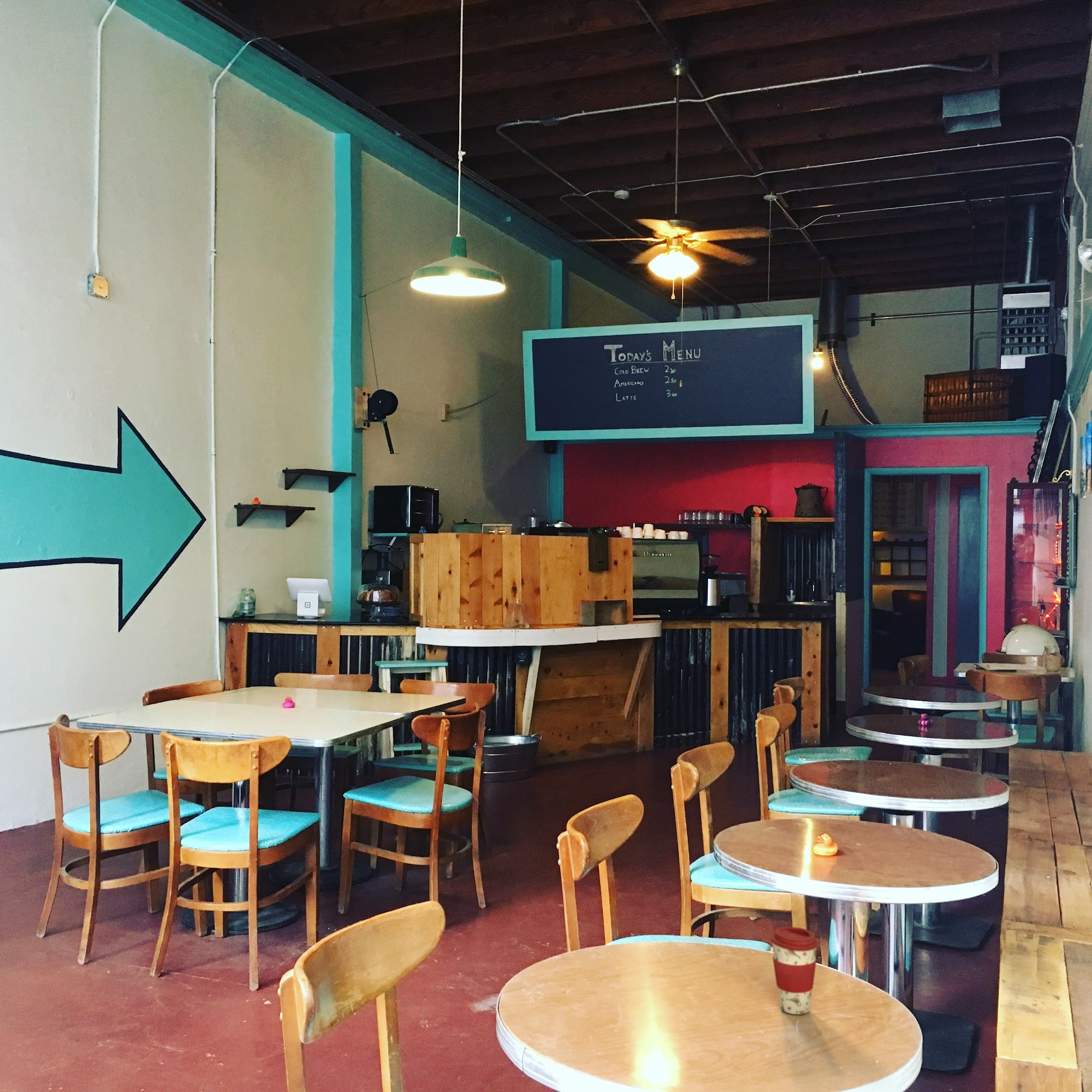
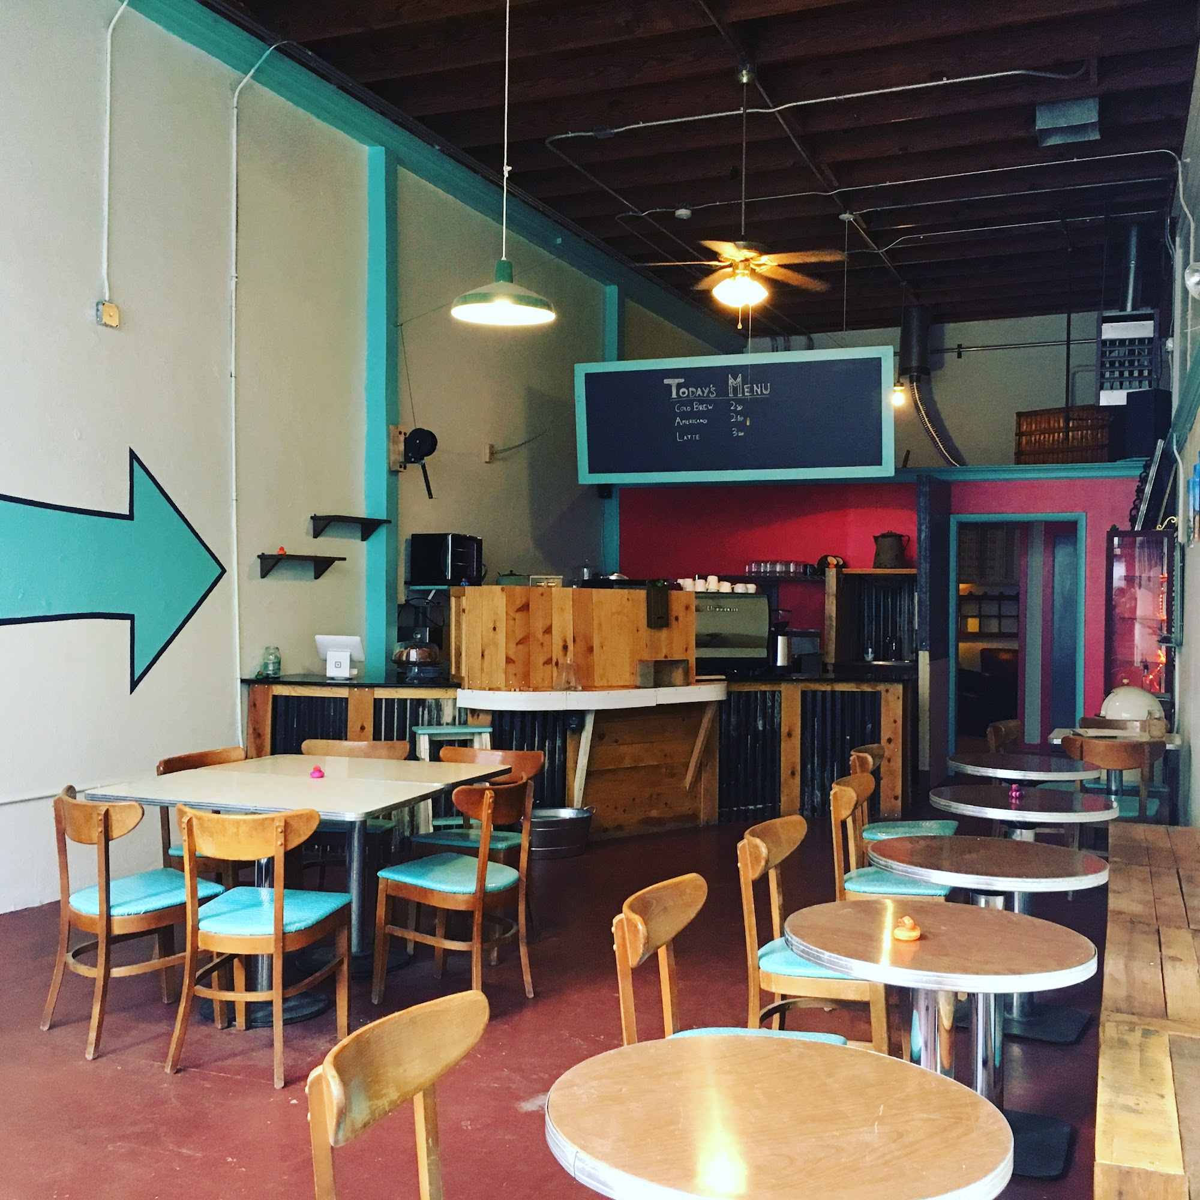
- coffee cup [770,927,819,1015]
